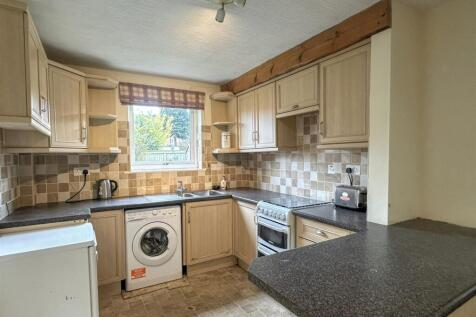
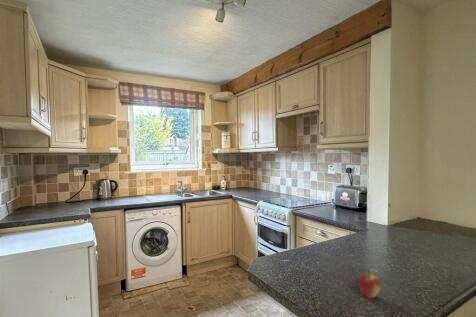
+ fruit [358,268,382,300]
